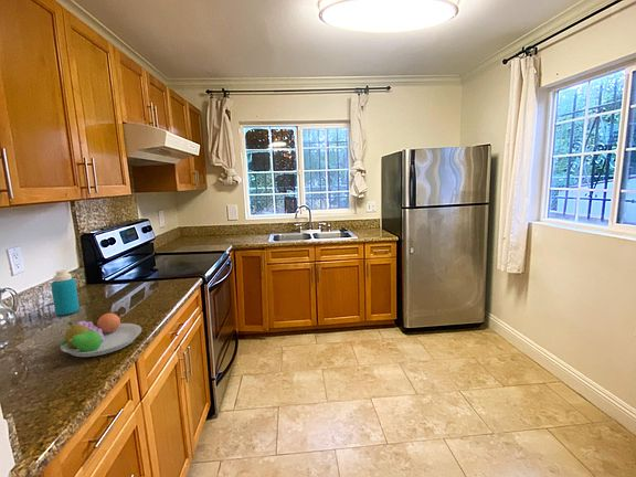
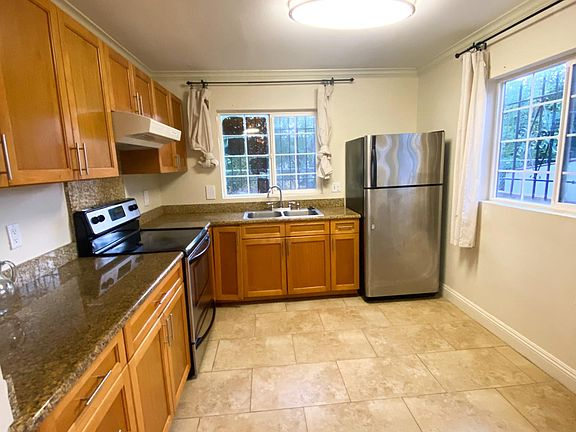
- bottle [50,269,81,316]
- fruit bowl [60,310,142,358]
